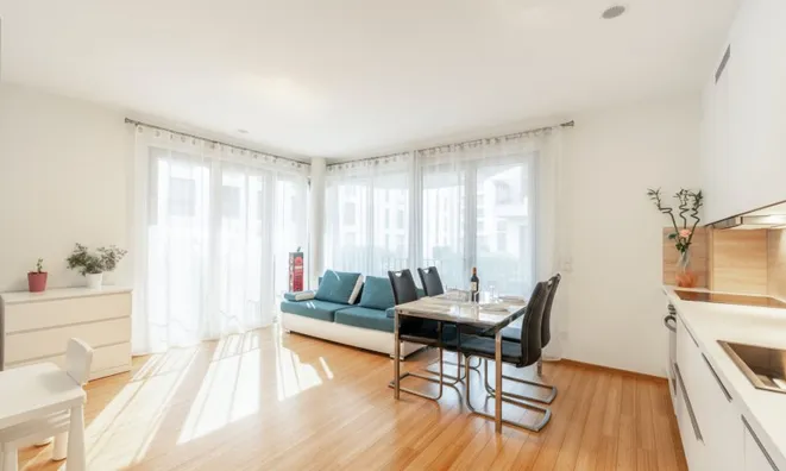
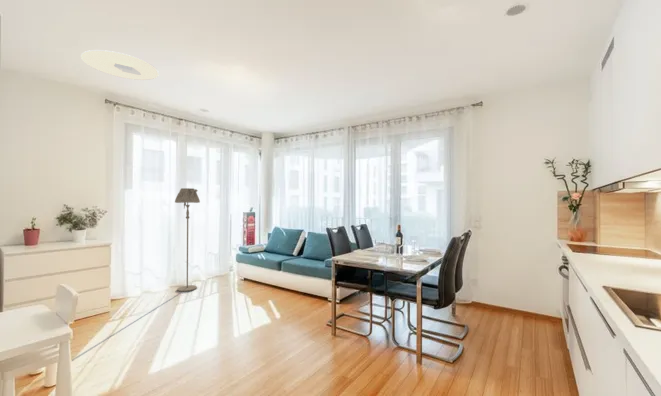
+ floor lamp [174,187,201,293]
+ ceiling light [80,49,160,81]
